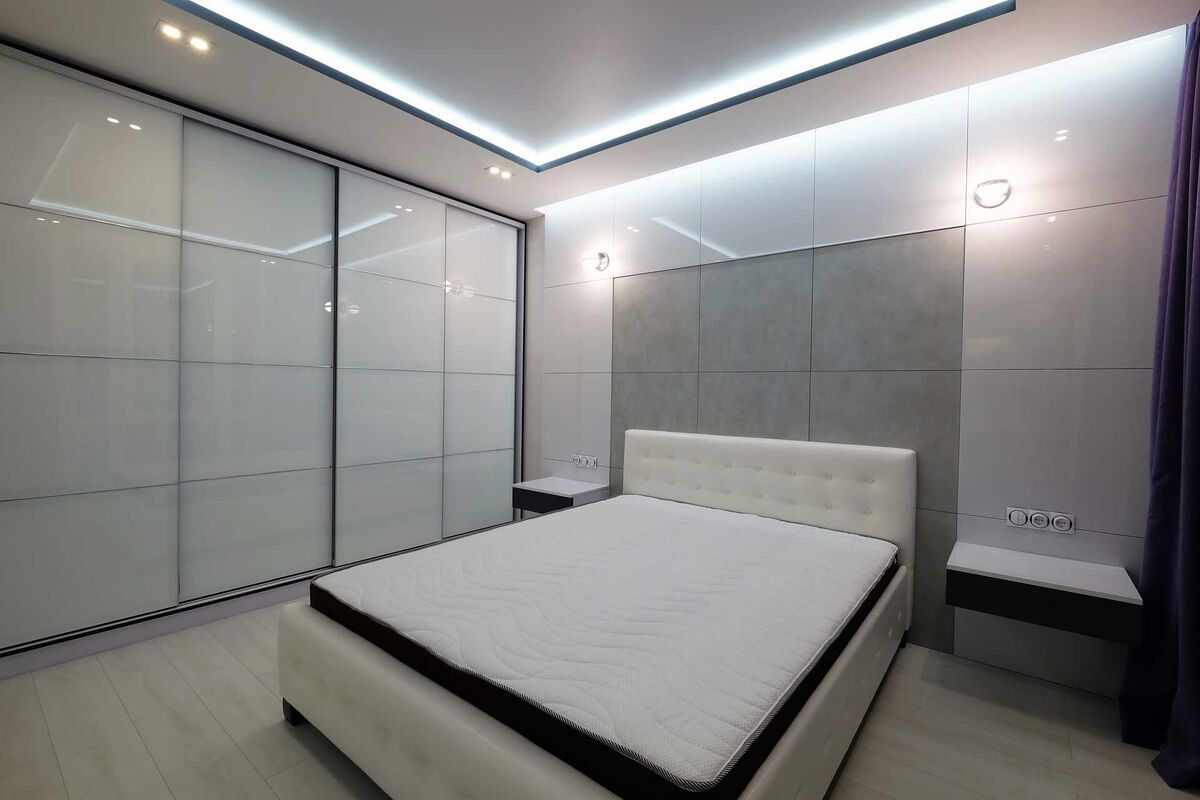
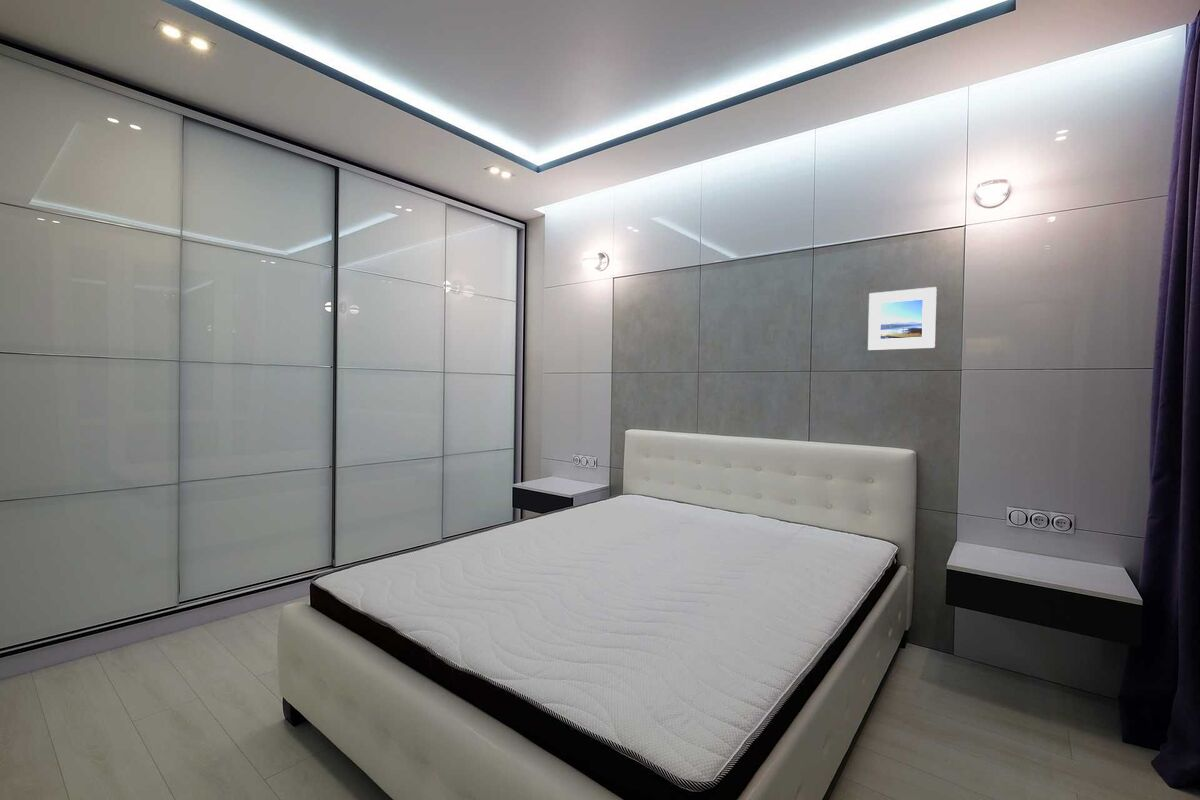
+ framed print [867,286,938,351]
